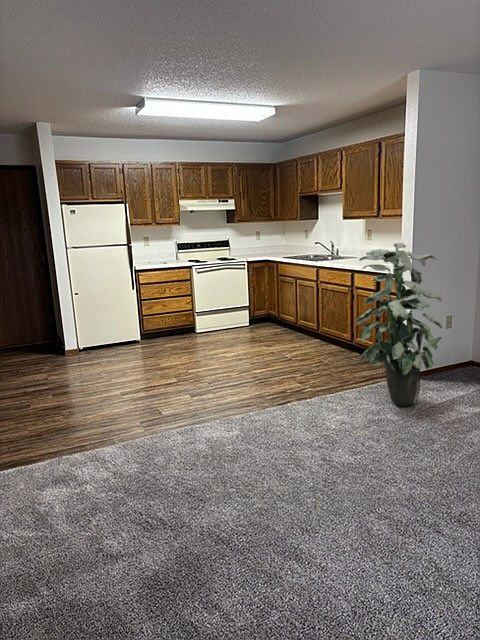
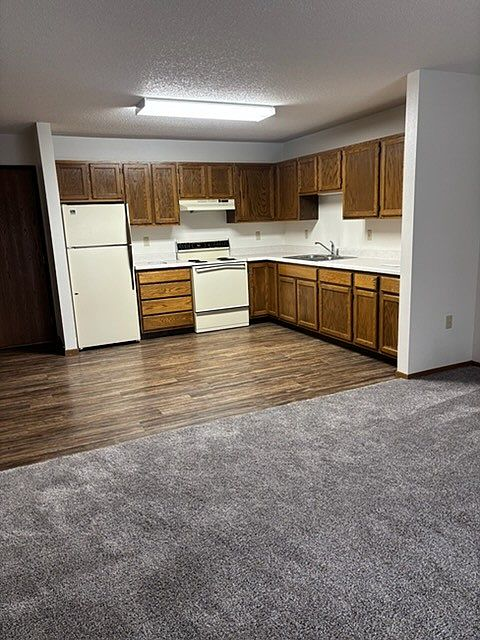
- indoor plant [355,242,443,407]
